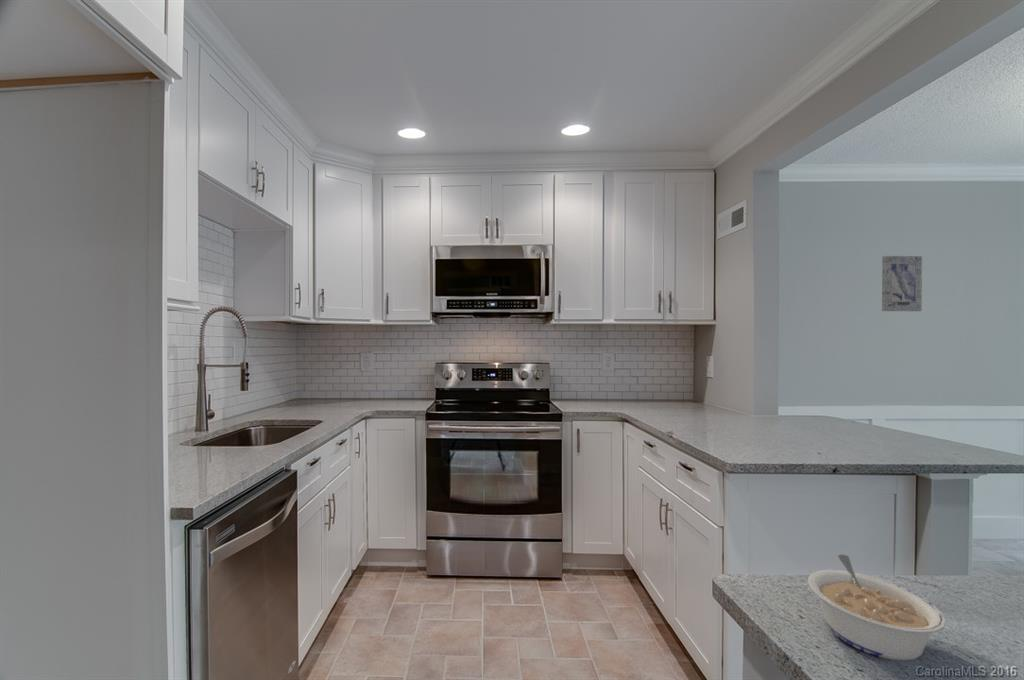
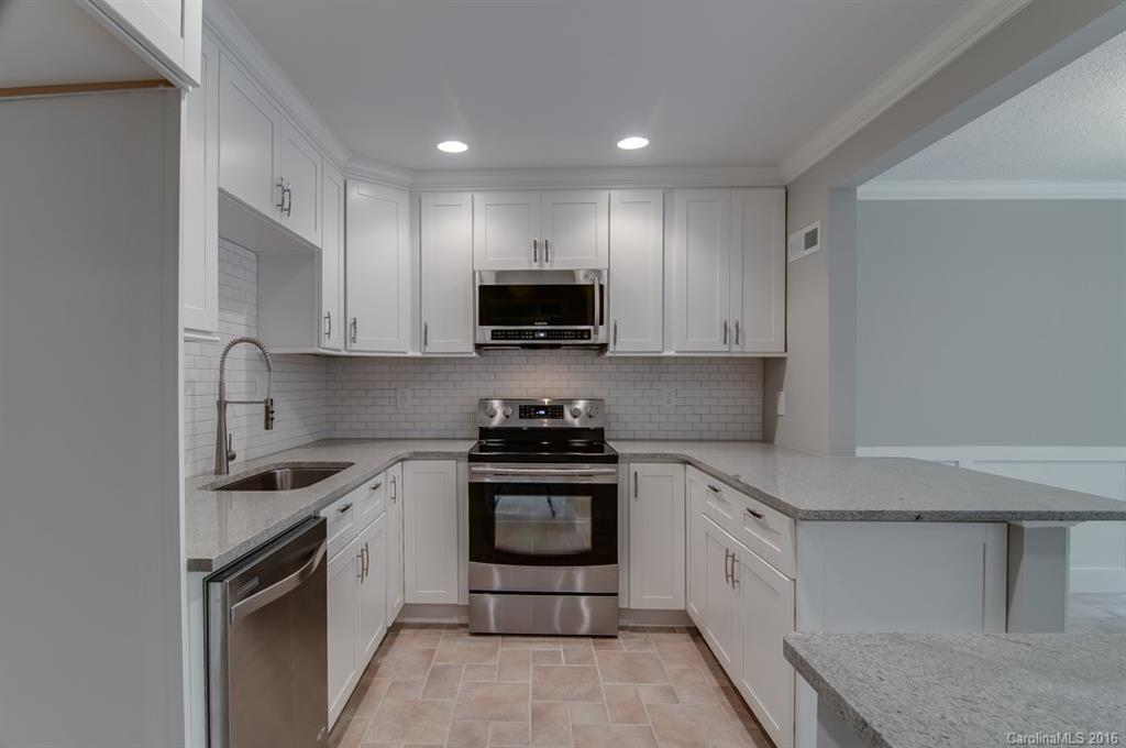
- wall art [881,255,923,312]
- legume [807,554,947,662]
